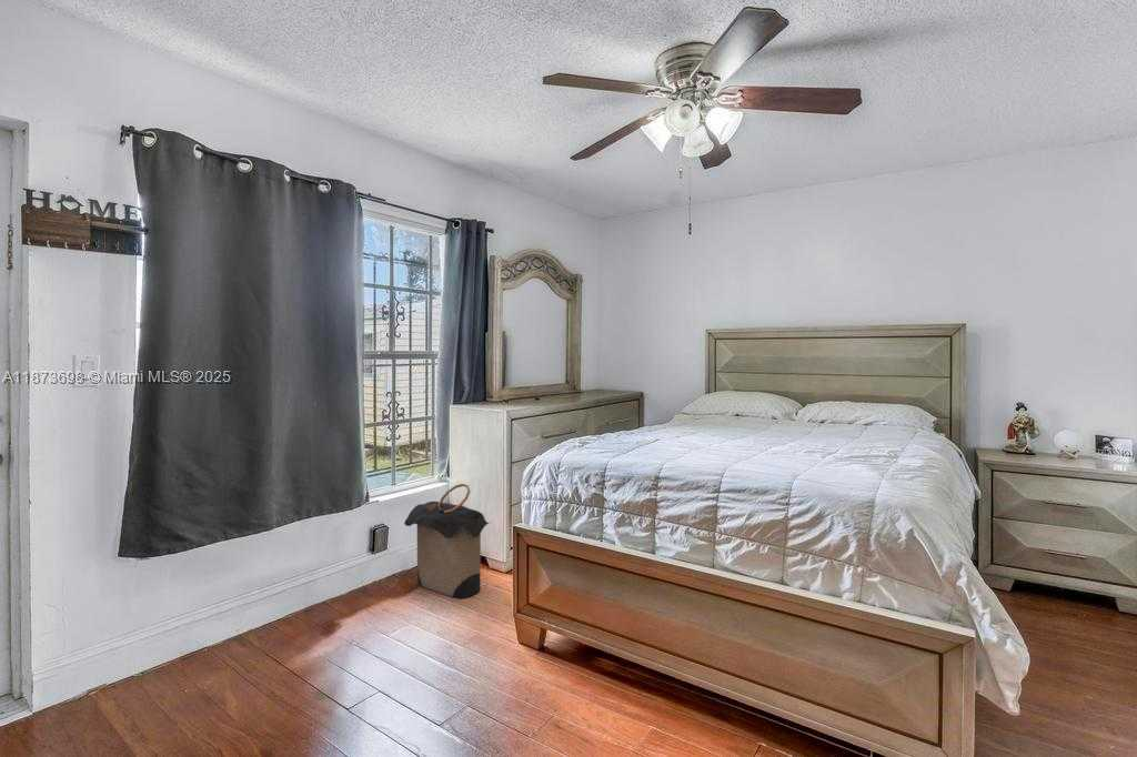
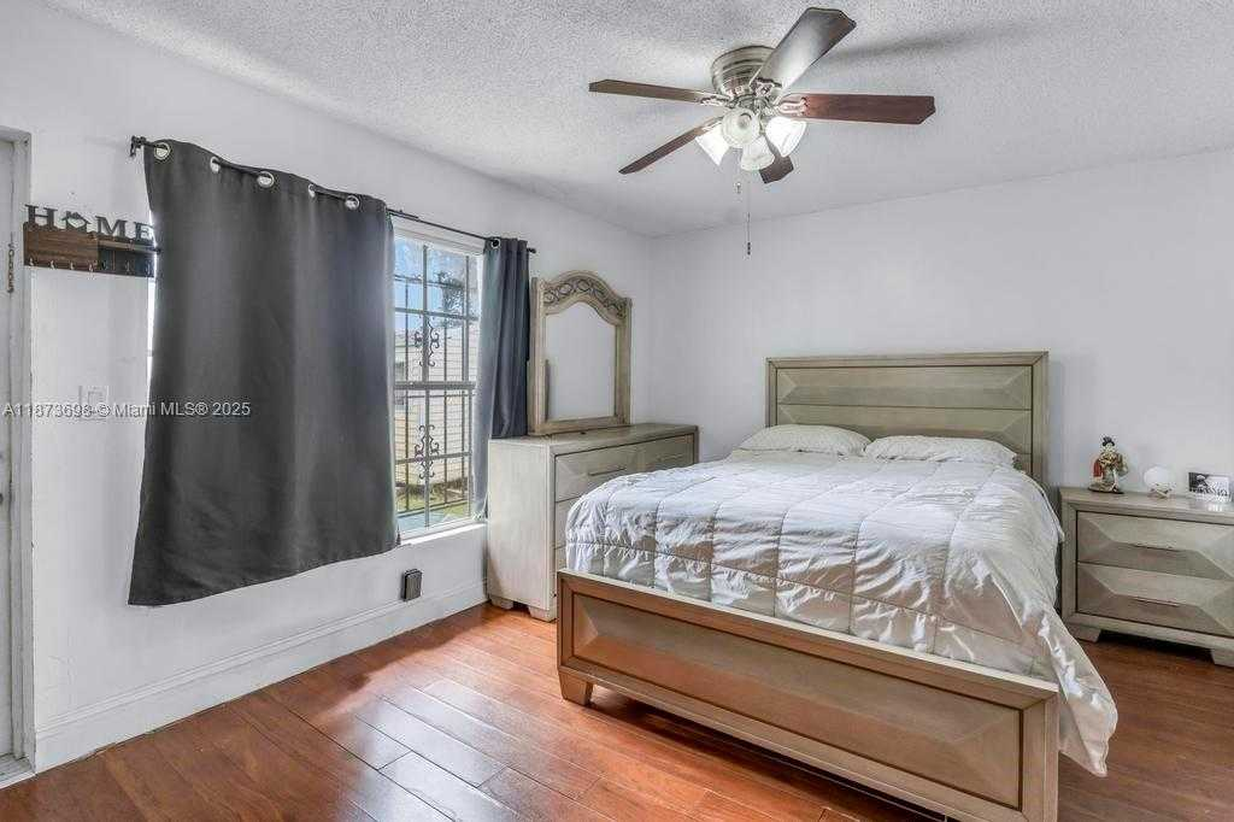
- laundry hamper [403,483,491,599]
